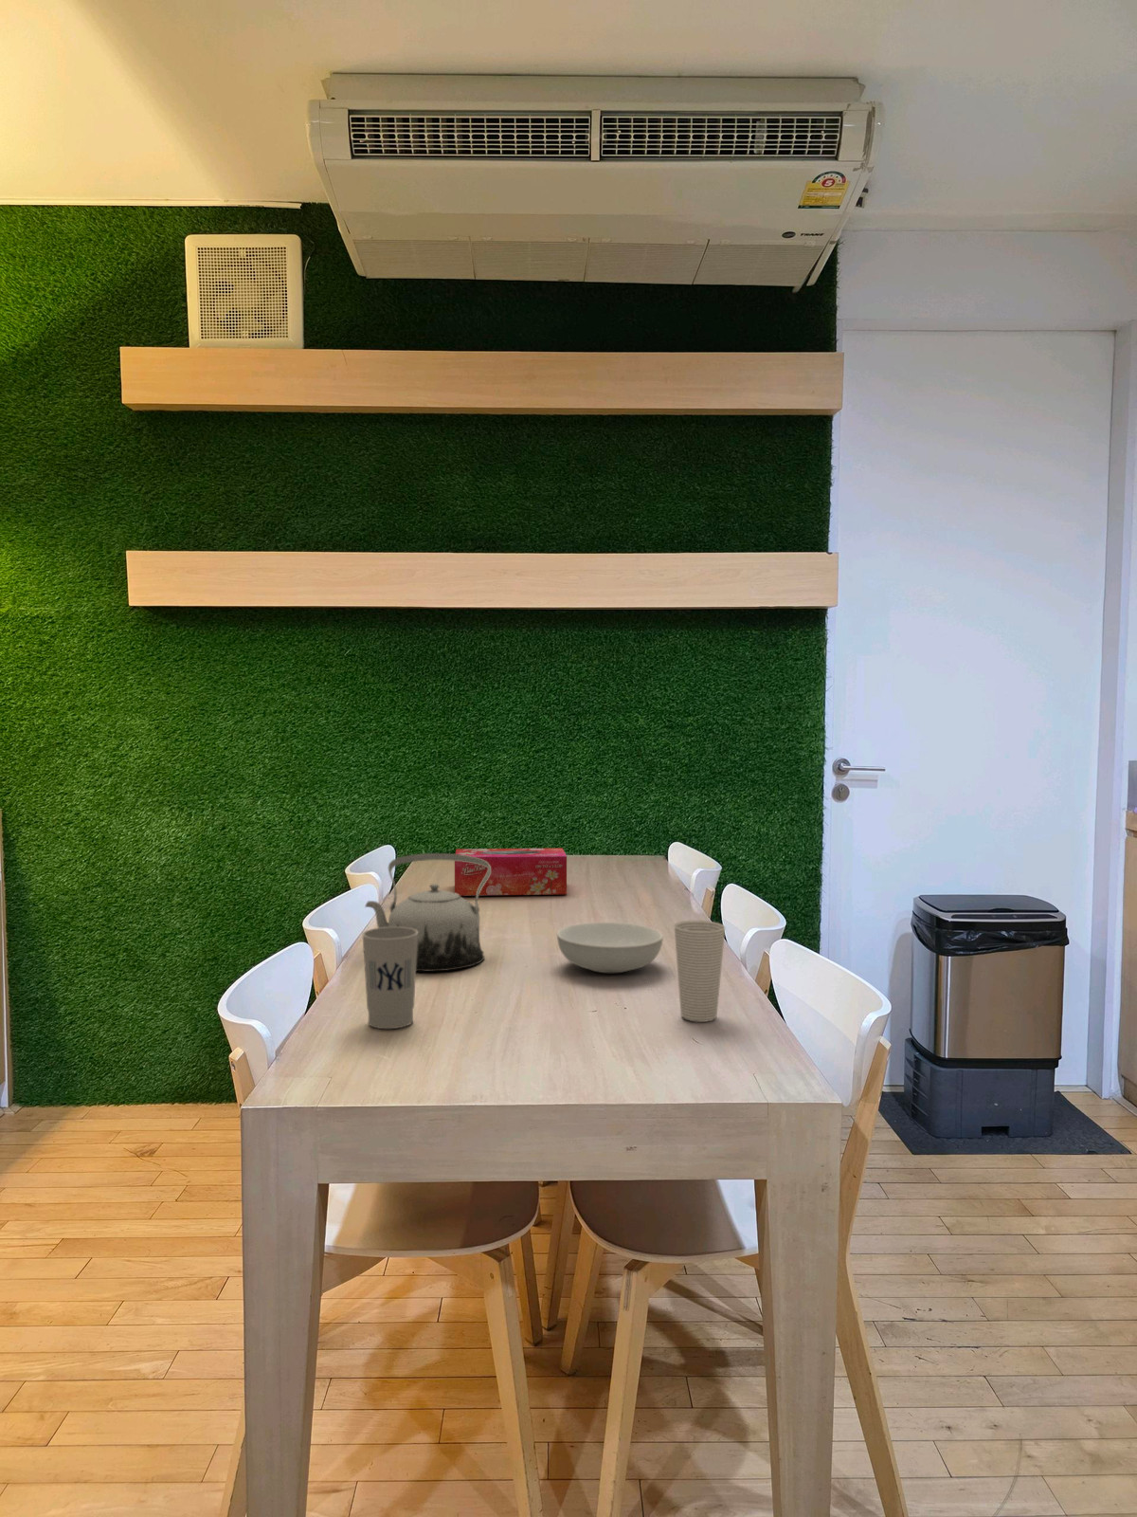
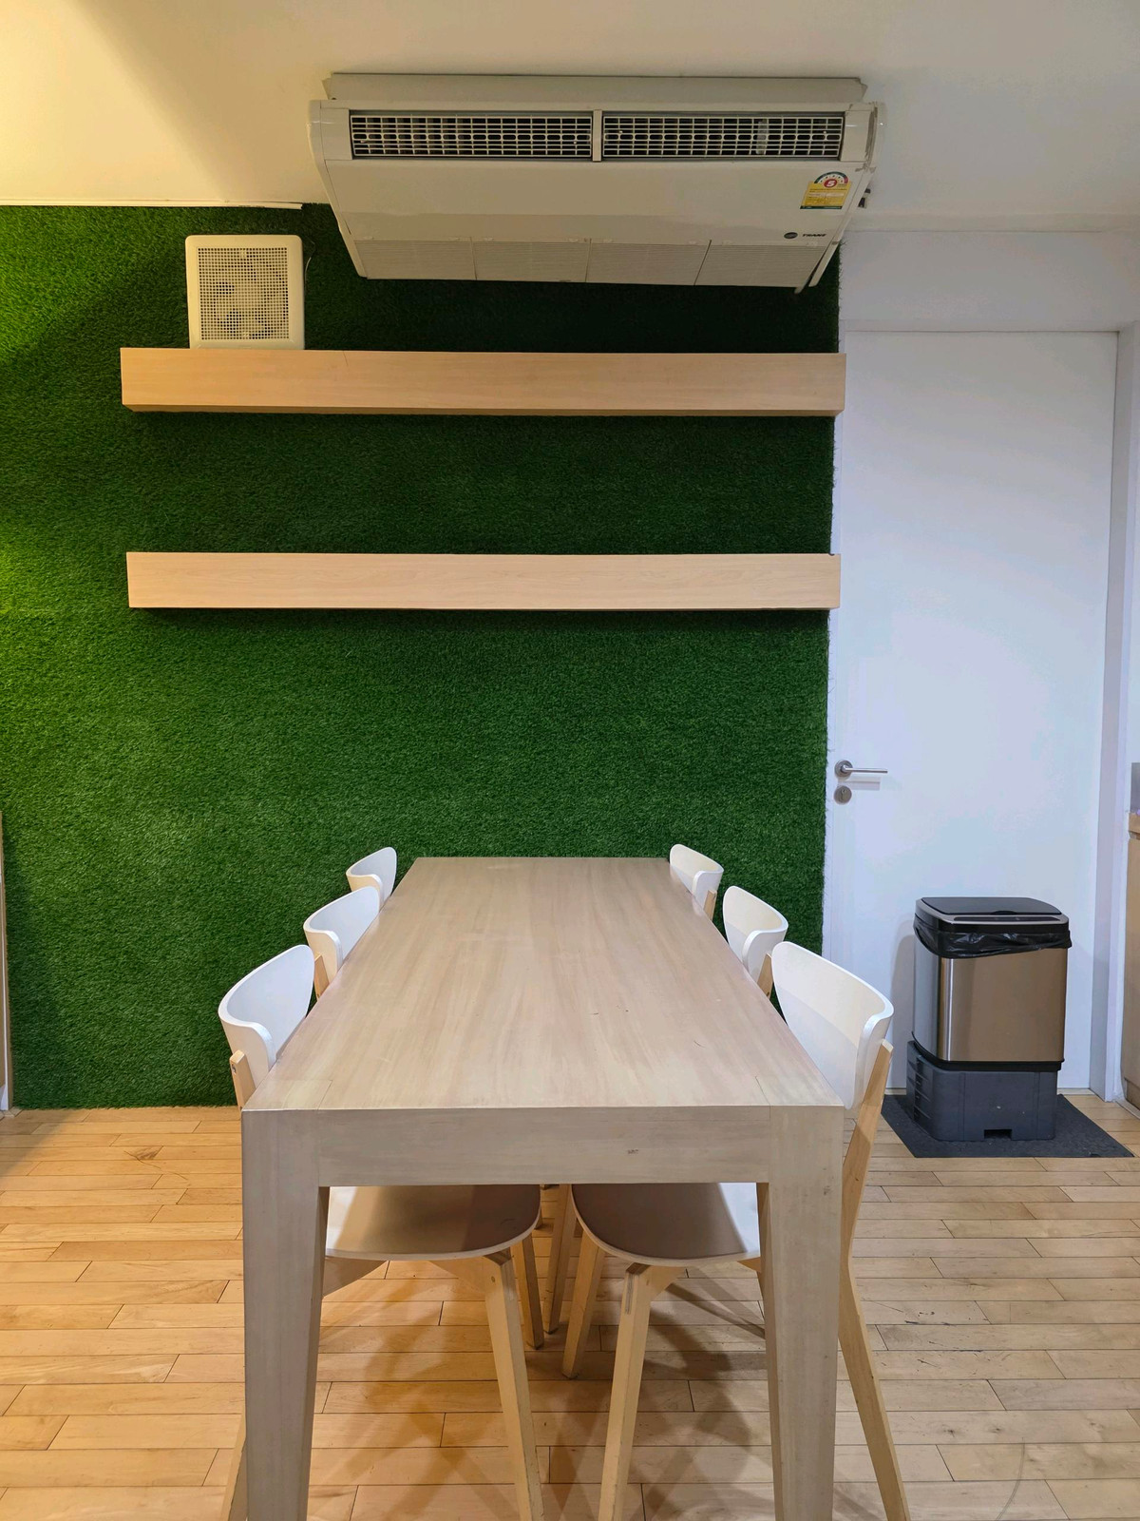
- teapot [364,853,491,972]
- cup [361,927,418,1030]
- serving bowl [557,922,664,974]
- tissue box [454,848,567,897]
- cup [674,920,726,1022]
